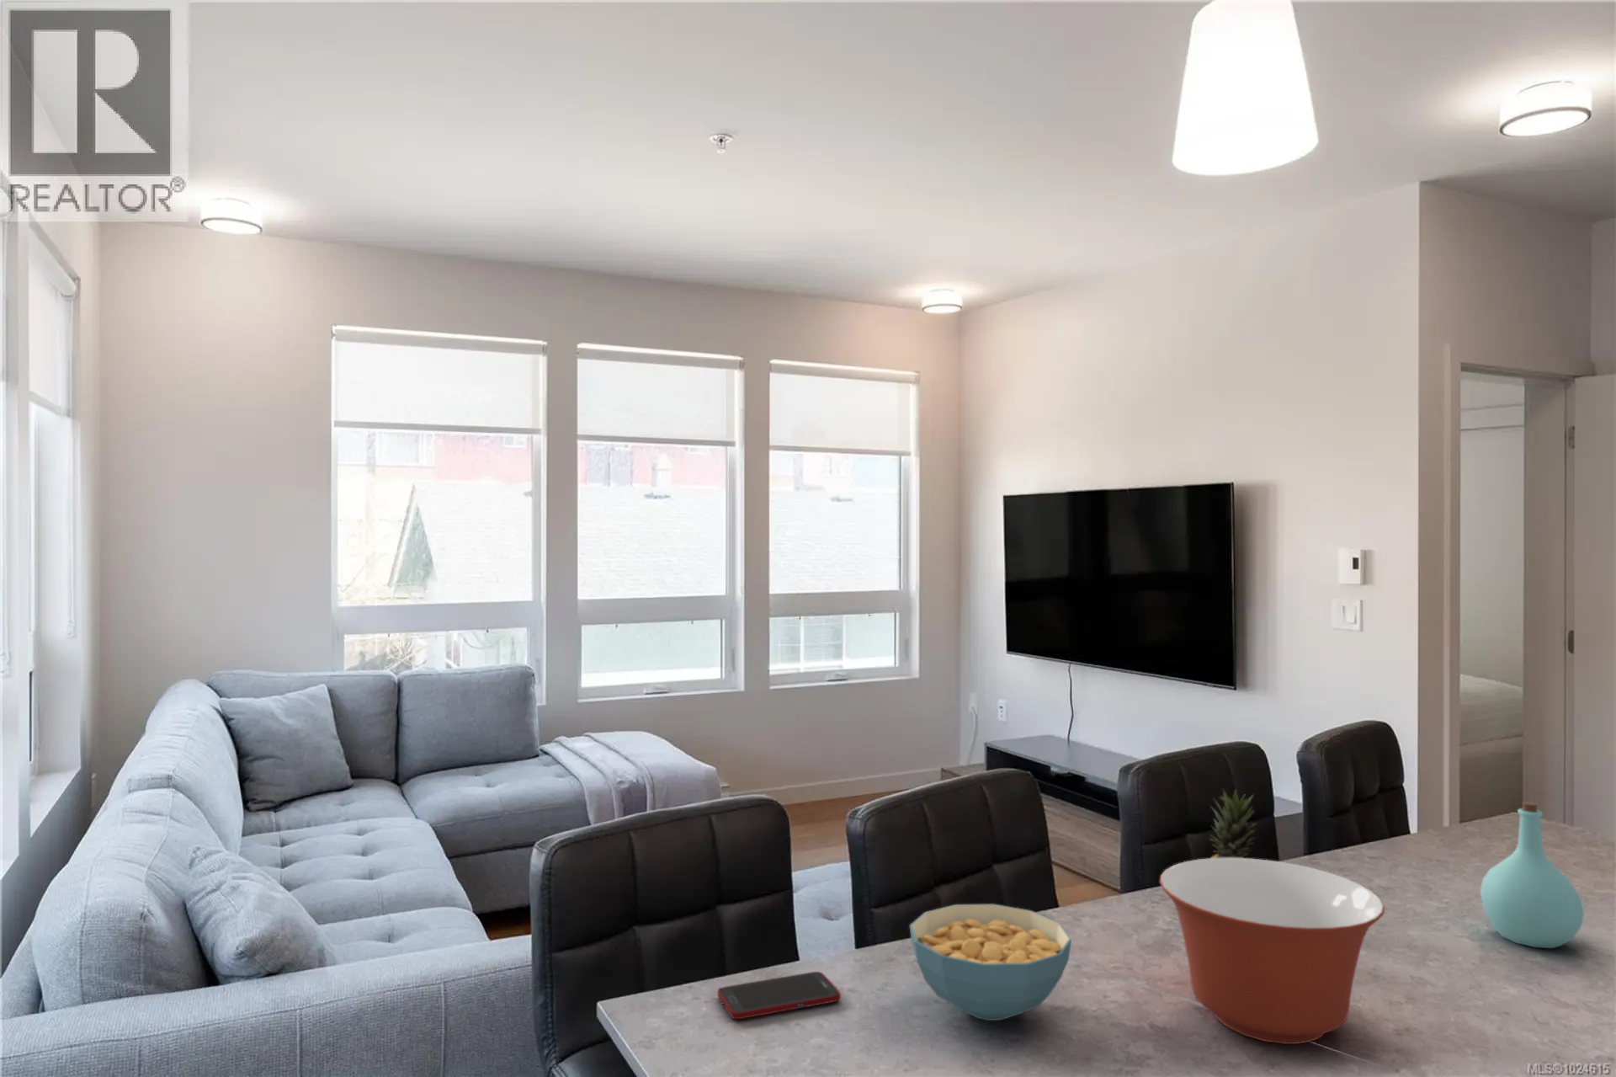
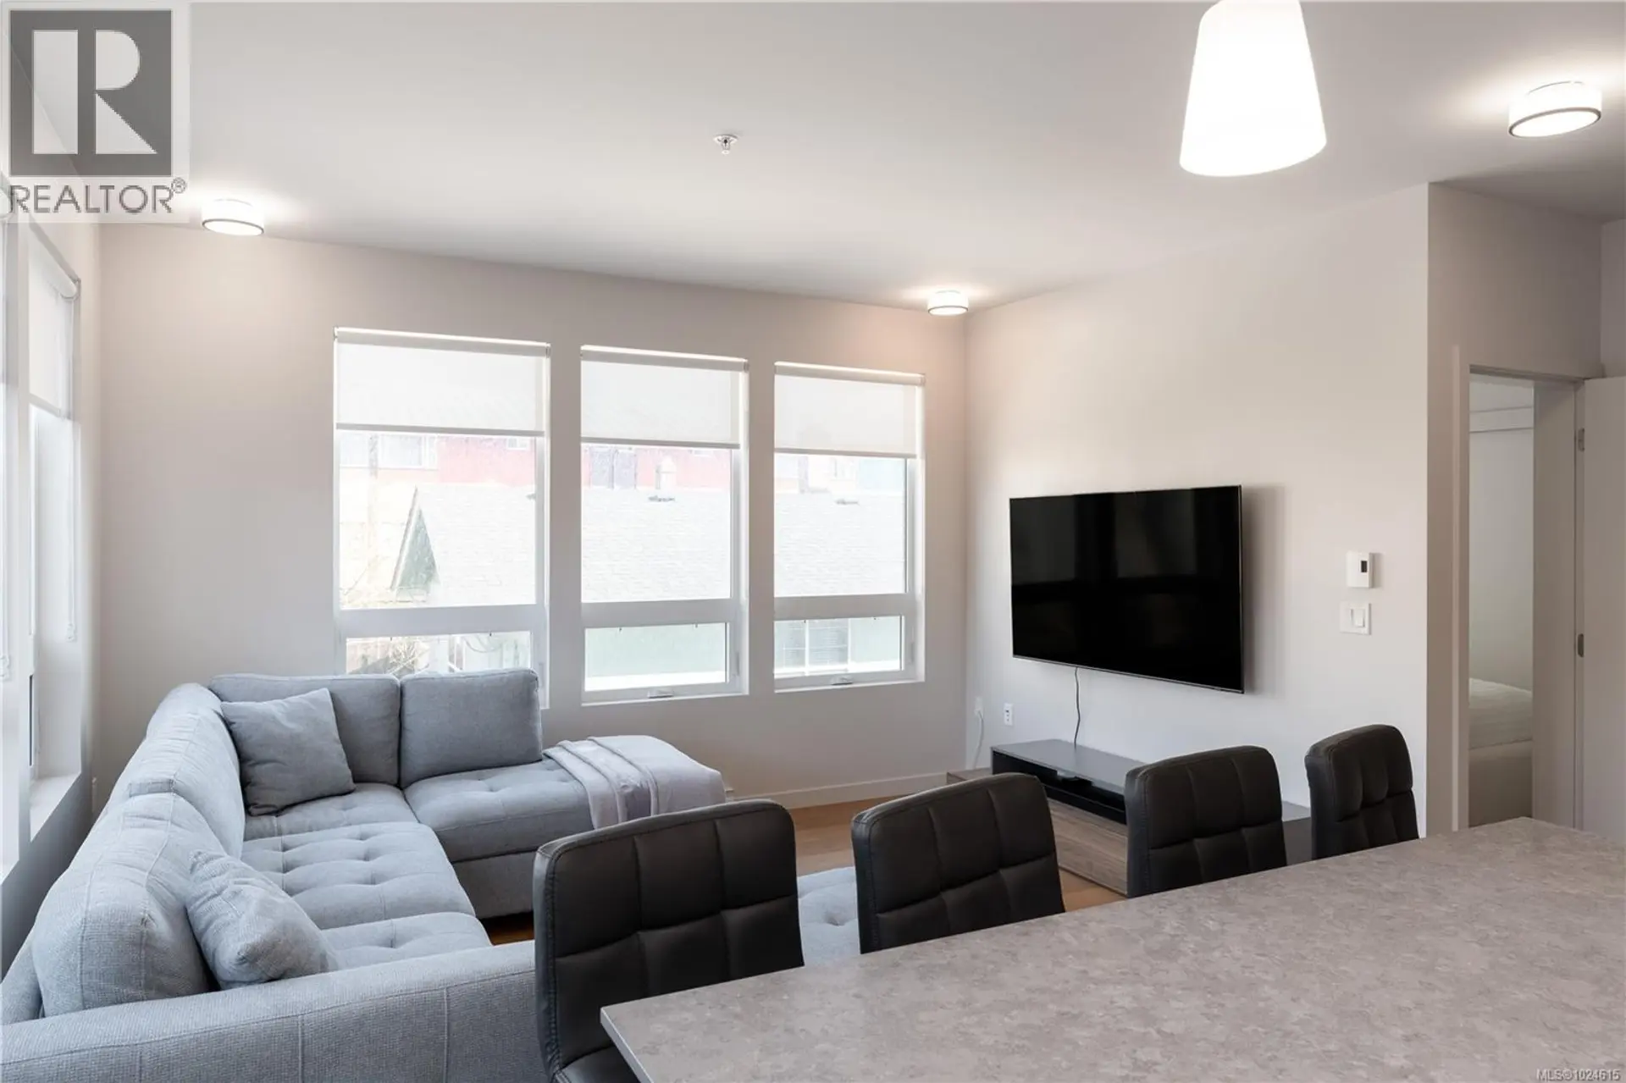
- cell phone [717,971,842,1021]
- fruit [1209,787,1258,858]
- bottle [1480,801,1585,950]
- cereal bowl [910,904,1072,1022]
- mixing bowl [1159,857,1385,1045]
